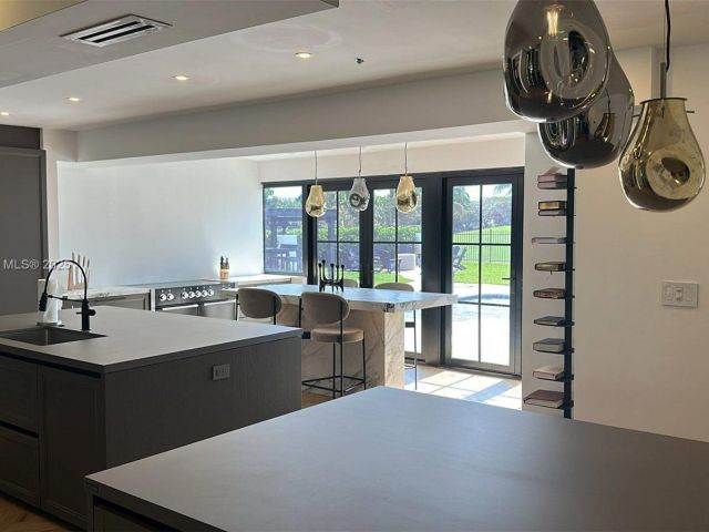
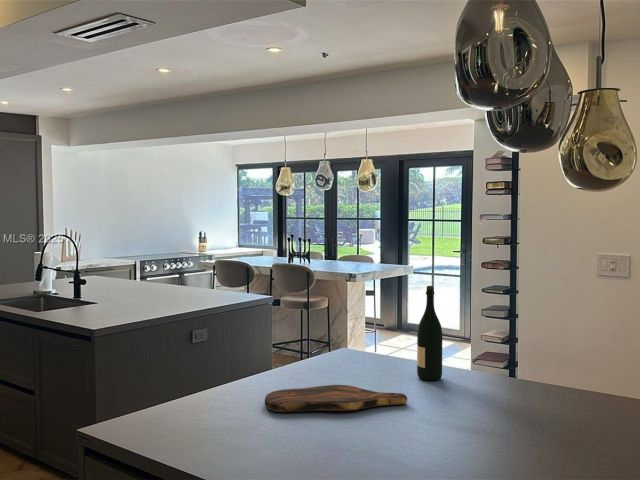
+ cutting board [264,384,408,413]
+ wine bottle [416,285,443,382]
